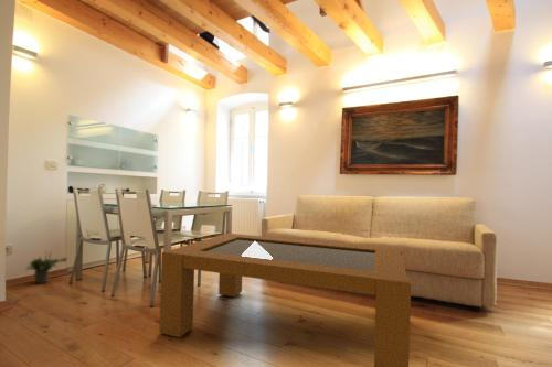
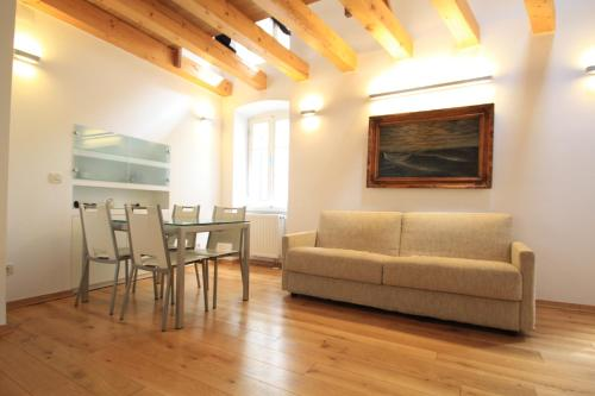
- coffee table [158,233,412,367]
- potted plant [23,250,68,284]
